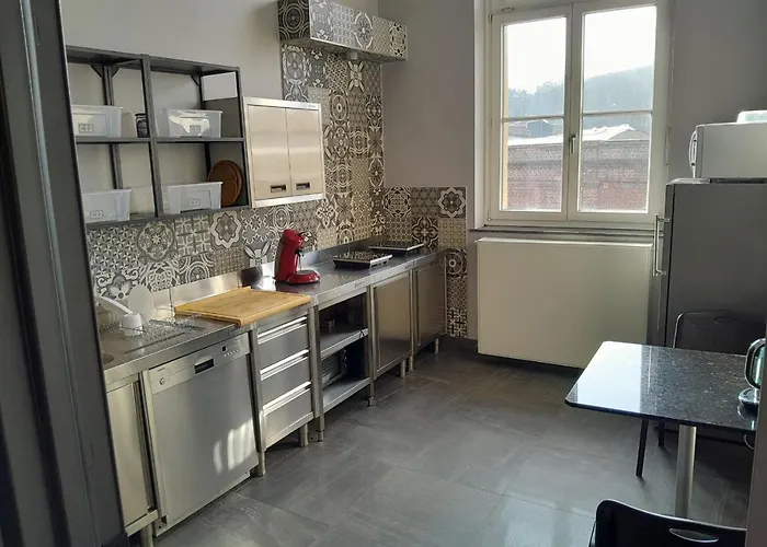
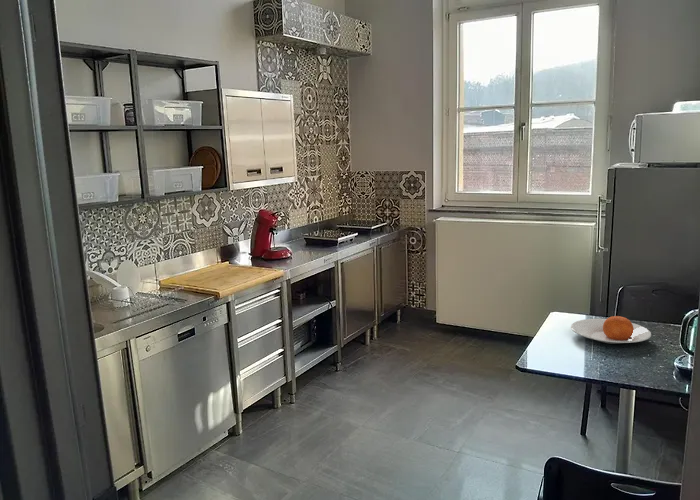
+ plate [570,315,652,345]
